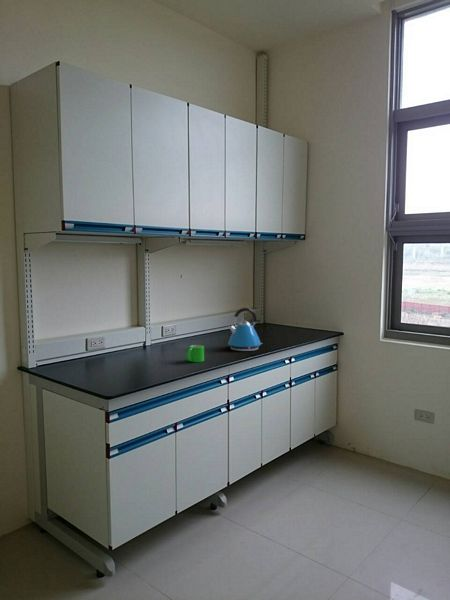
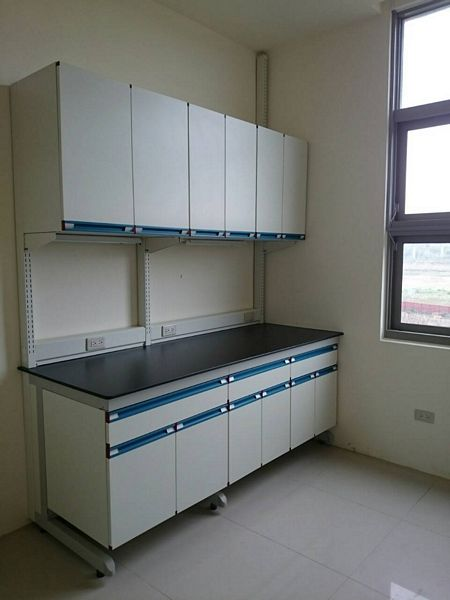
- kettle [227,307,263,352]
- mug [186,344,205,363]
